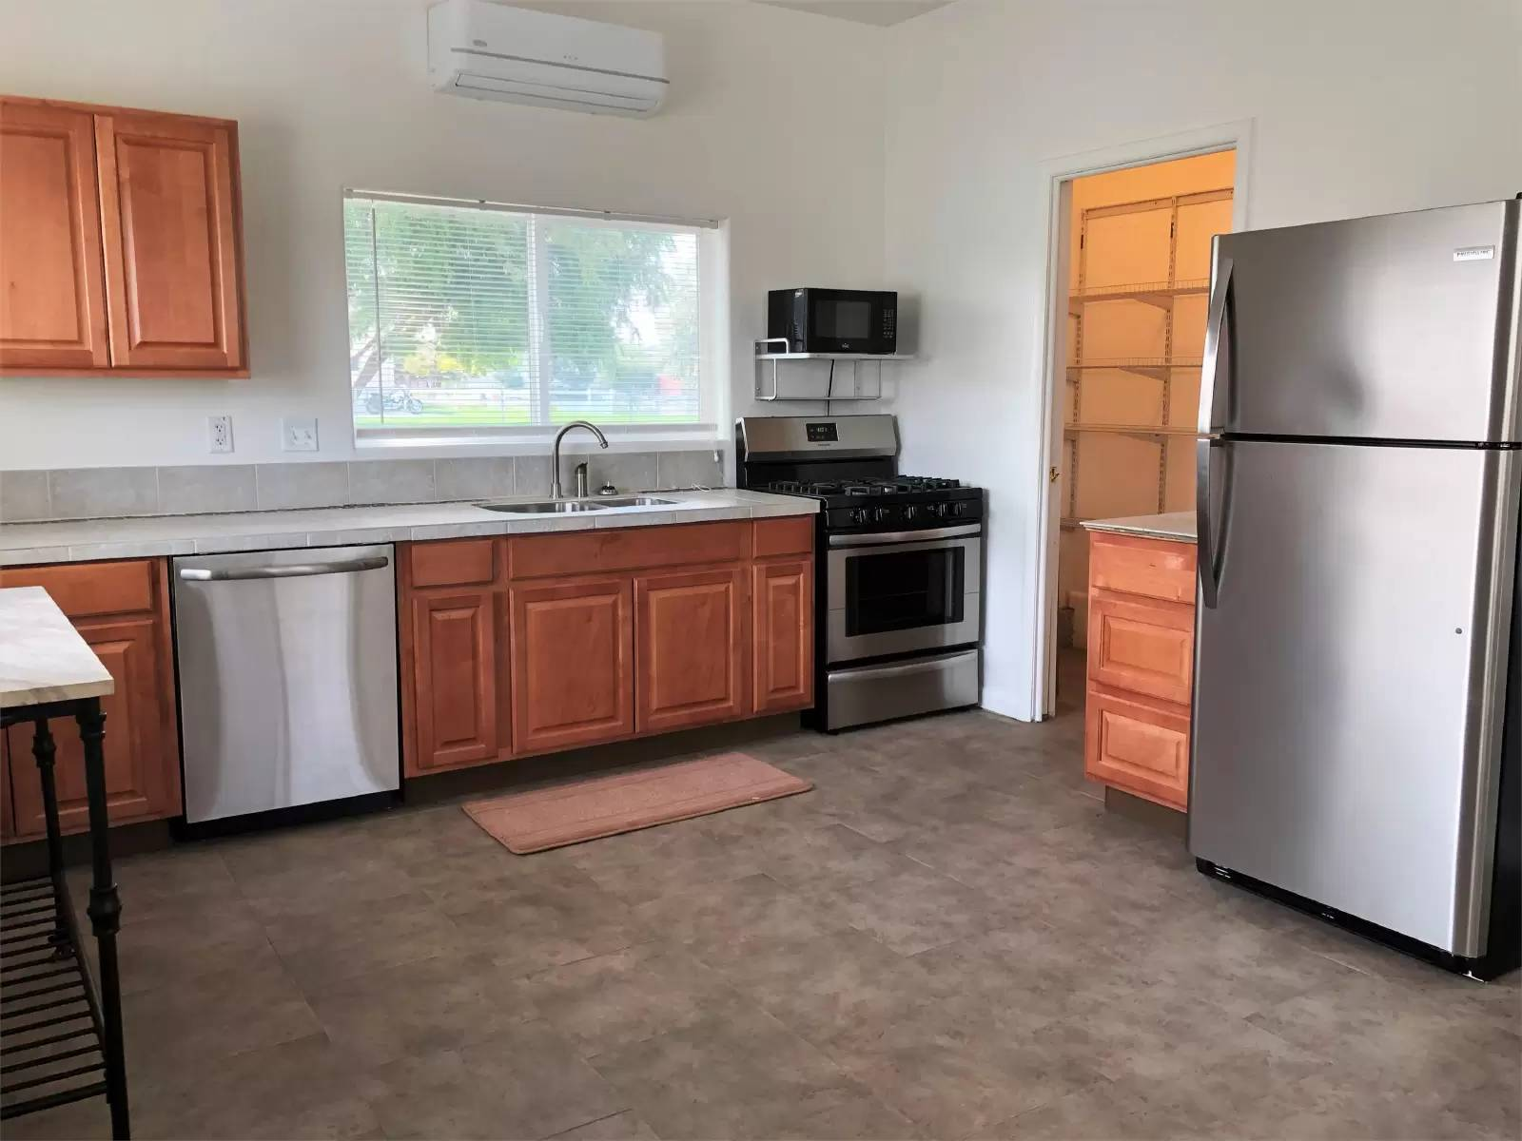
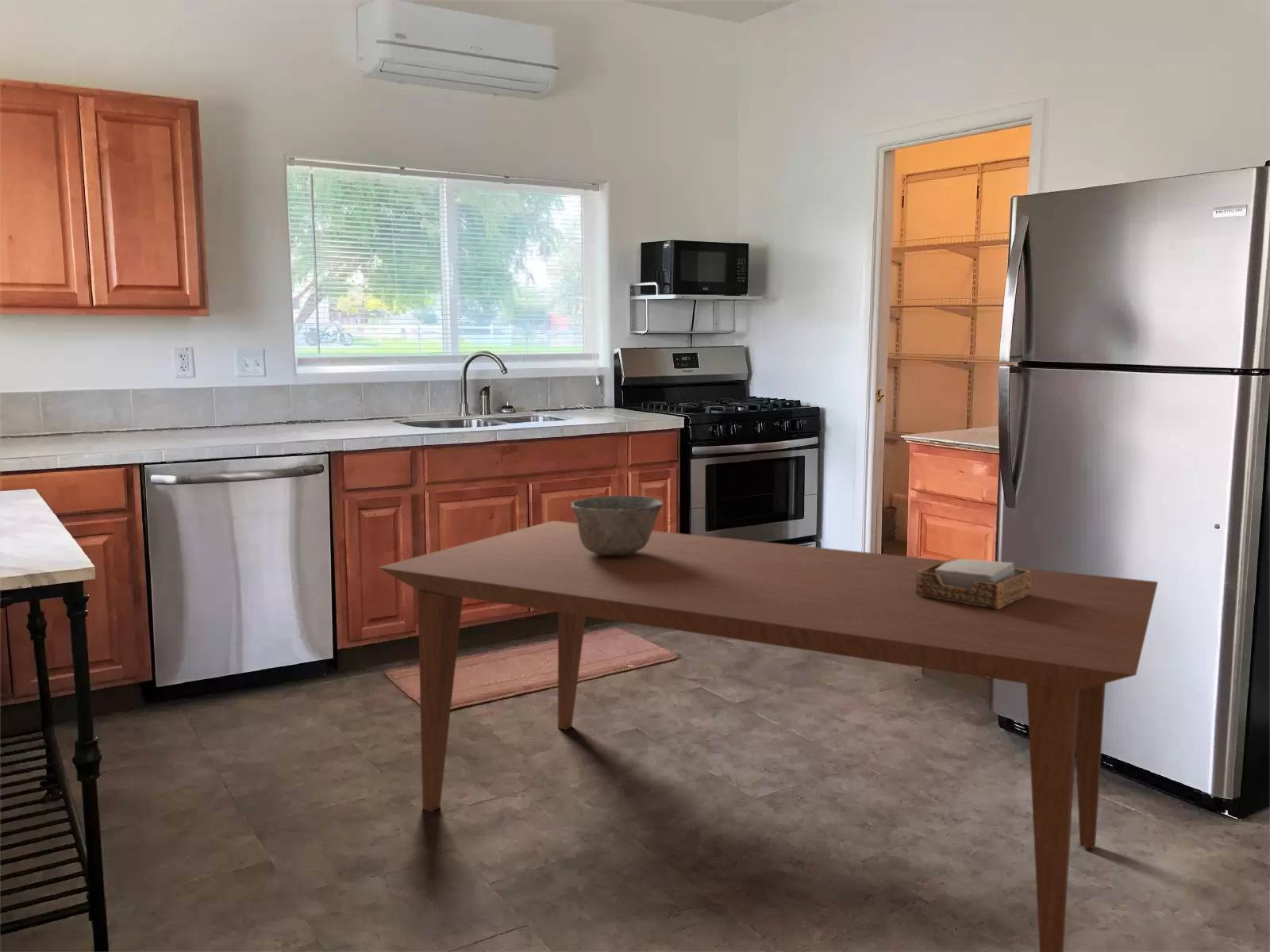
+ bowl [571,494,664,556]
+ napkin holder [915,558,1031,609]
+ dining table [377,520,1159,952]
